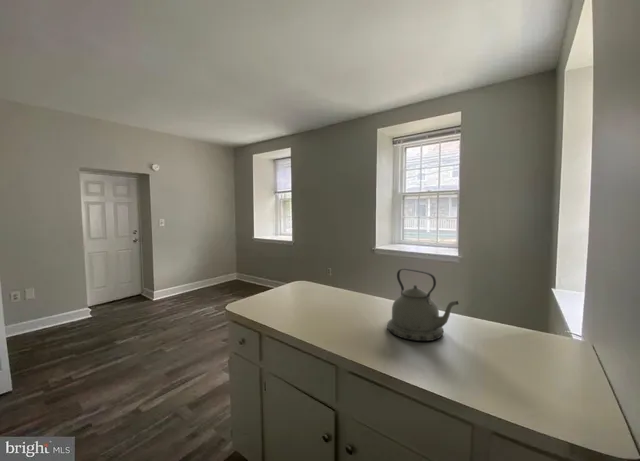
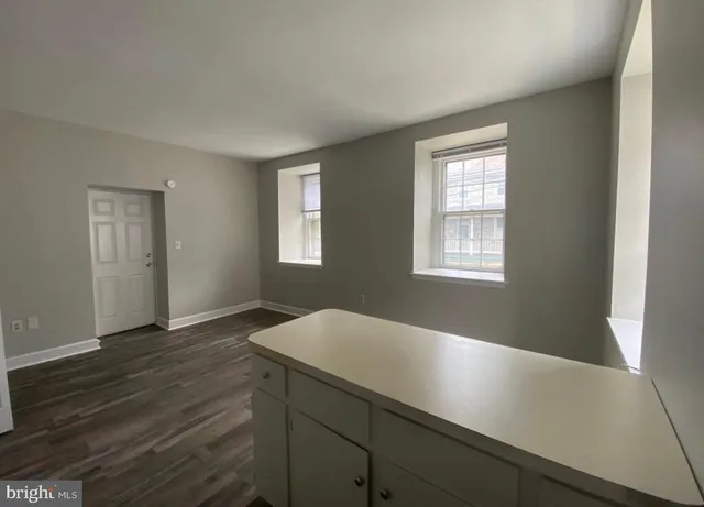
- kettle [386,268,459,342]
